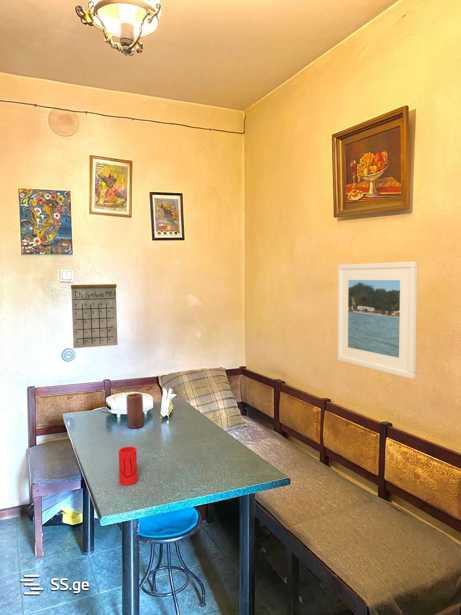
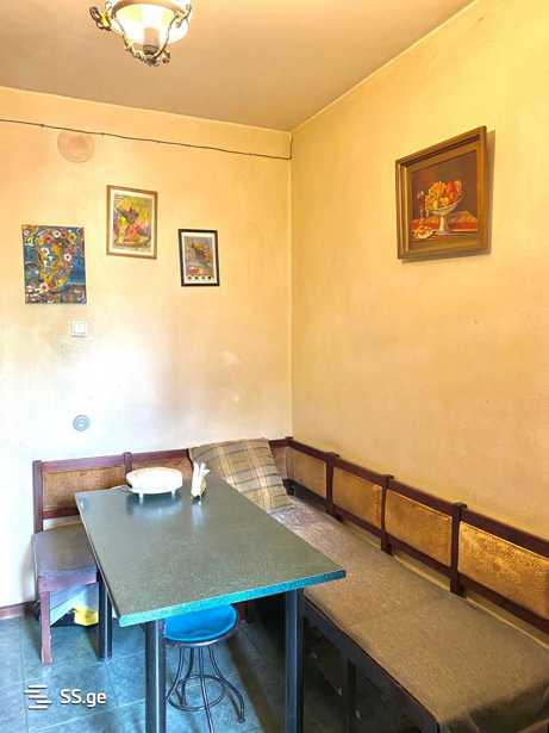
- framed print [336,261,418,380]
- candle [126,392,145,429]
- calendar [70,271,119,349]
- cup [118,446,138,486]
